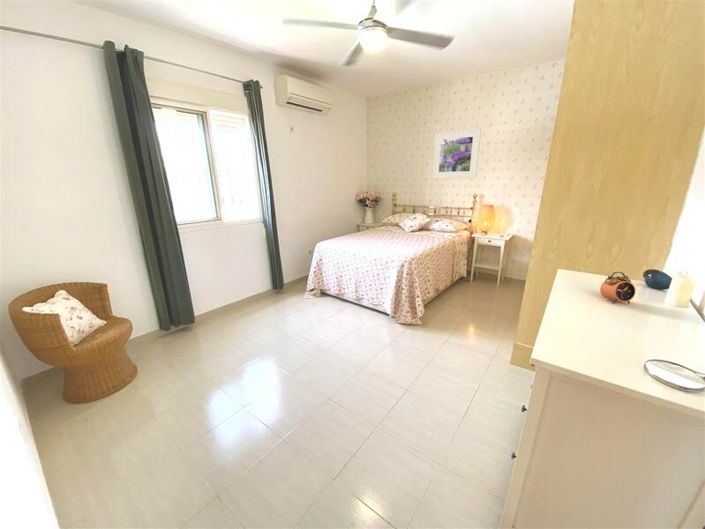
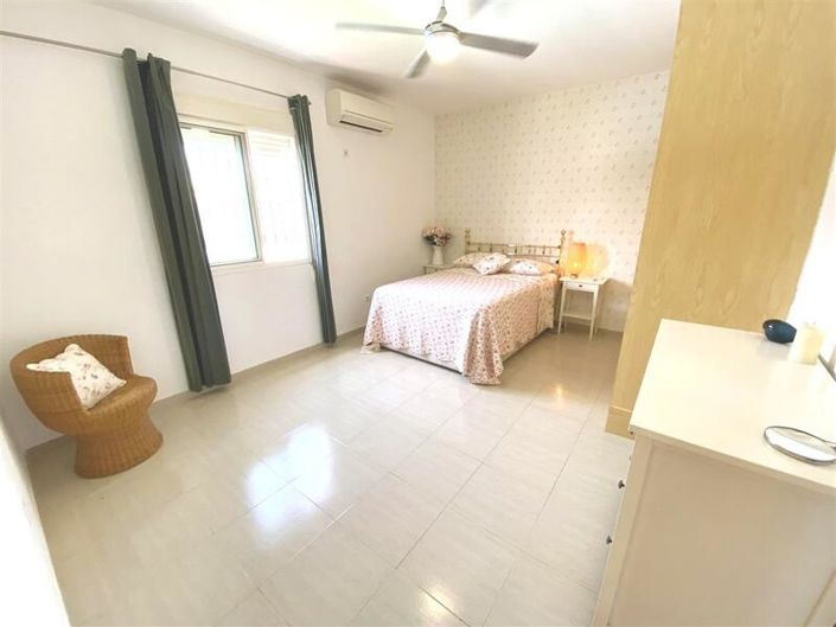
- alarm clock [599,271,637,305]
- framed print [431,127,482,180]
